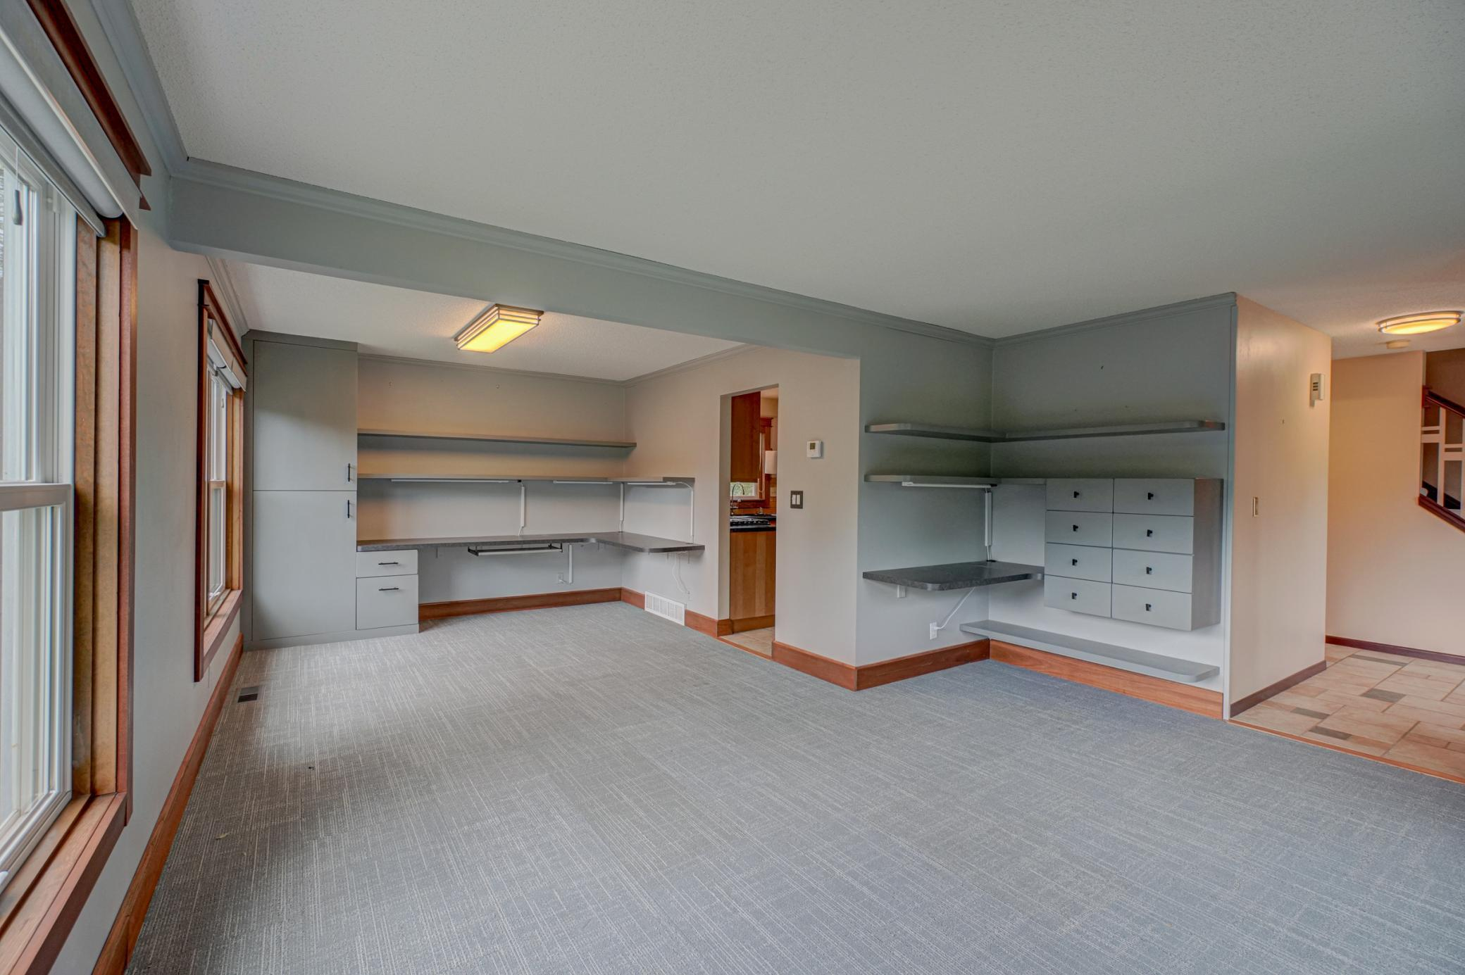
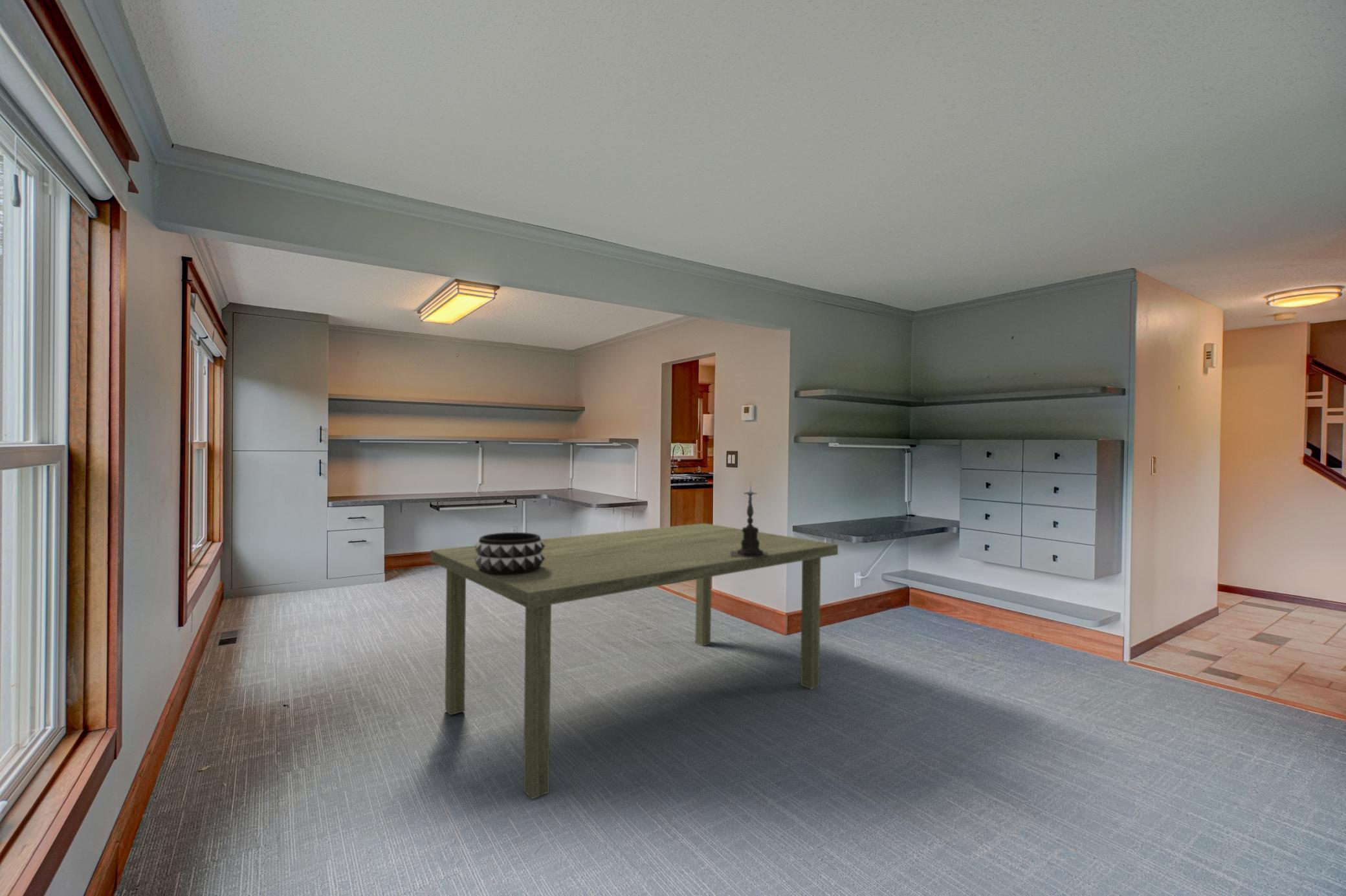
+ candle holder [731,481,769,558]
+ decorative bowl [474,532,545,575]
+ dining table [430,523,839,800]
